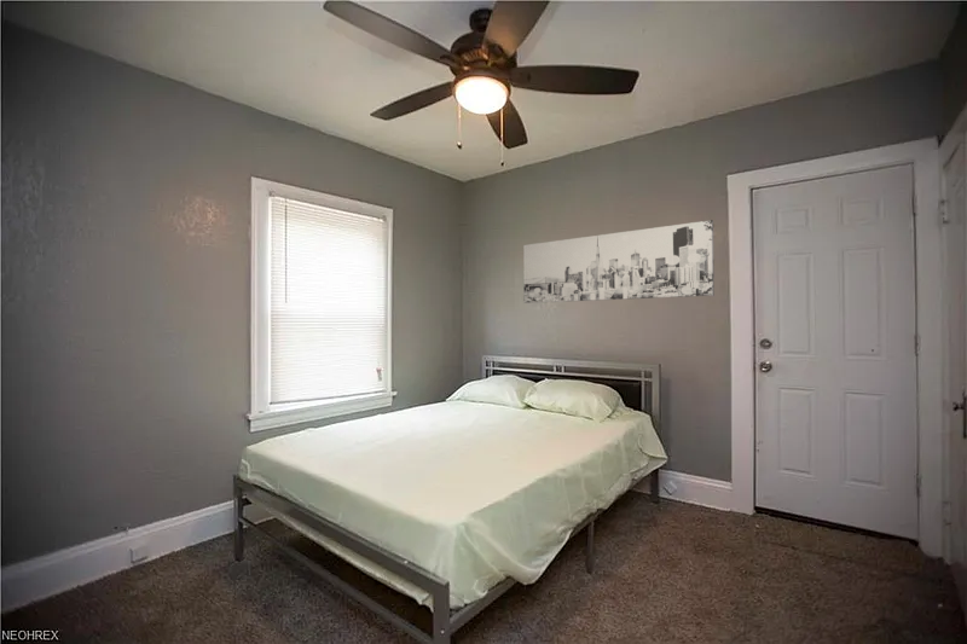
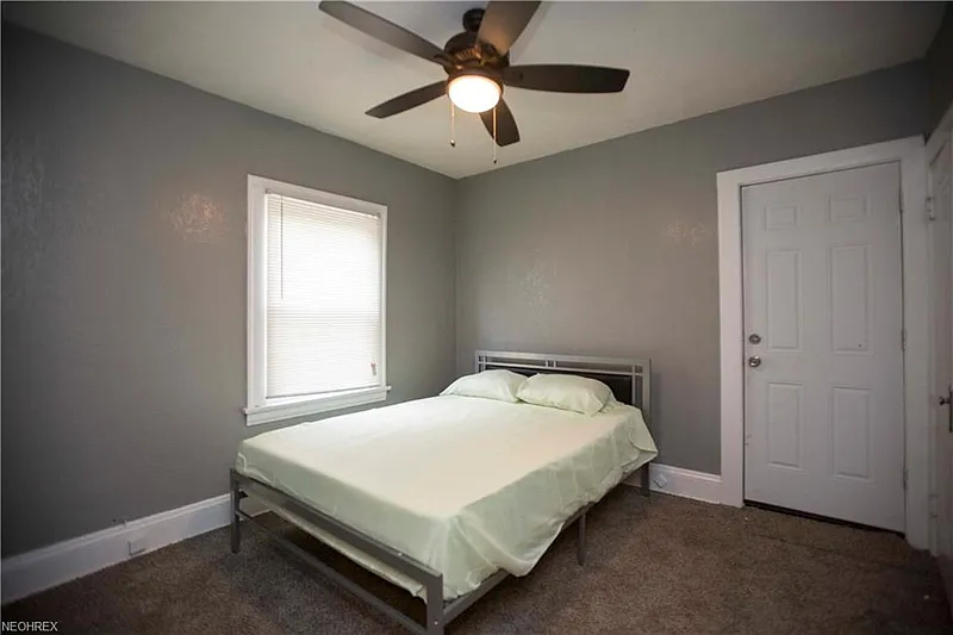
- wall art [522,219,716,304]
